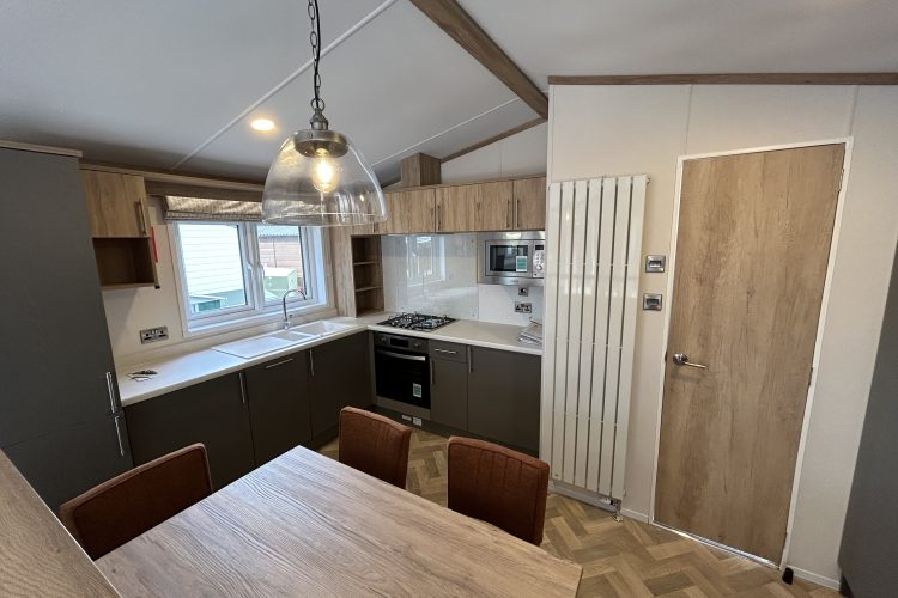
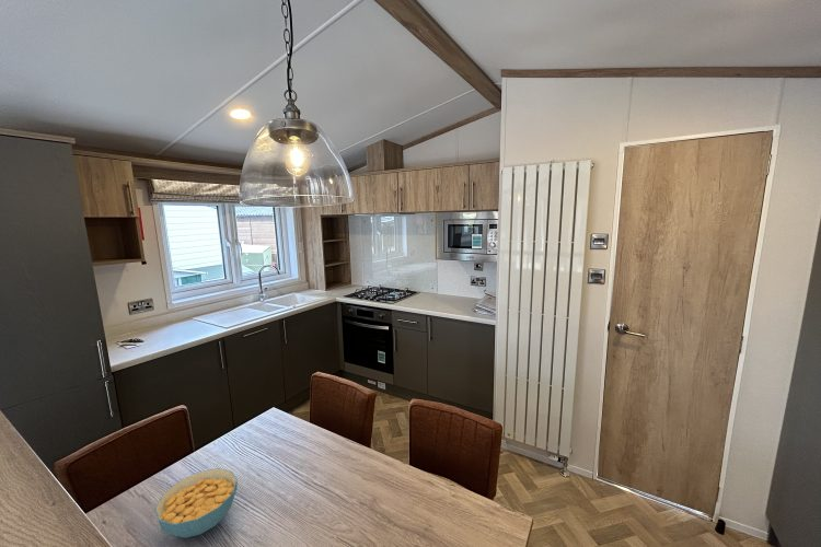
+ cereal bowl [154,467,239,539]
